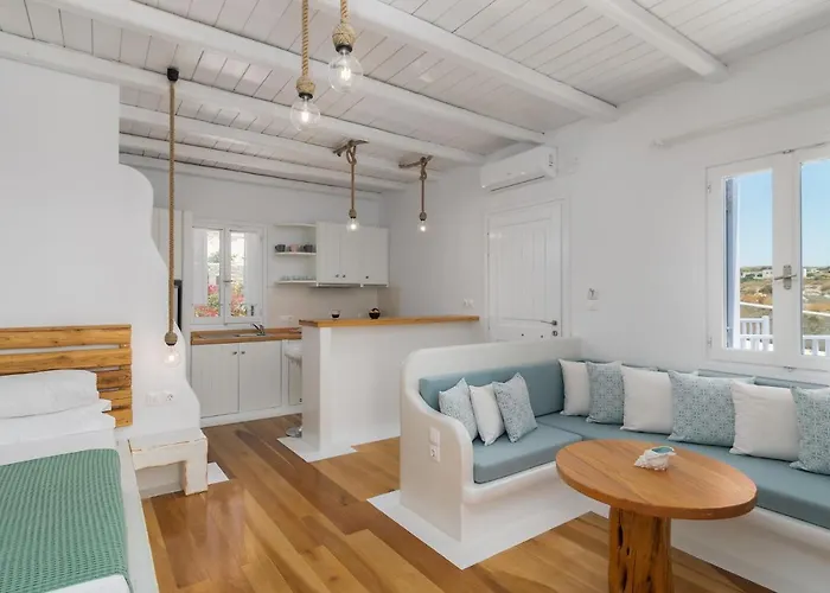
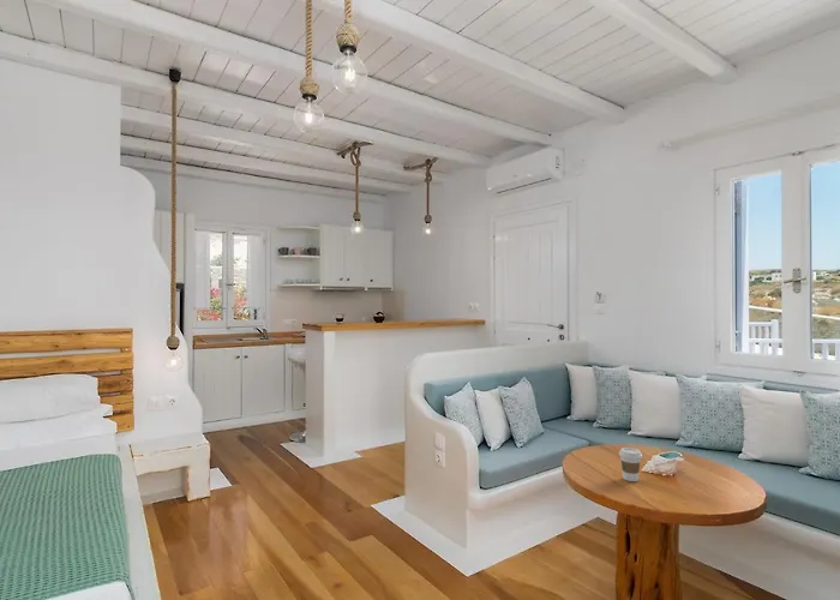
+ coffee cup [618,446,643,482]
